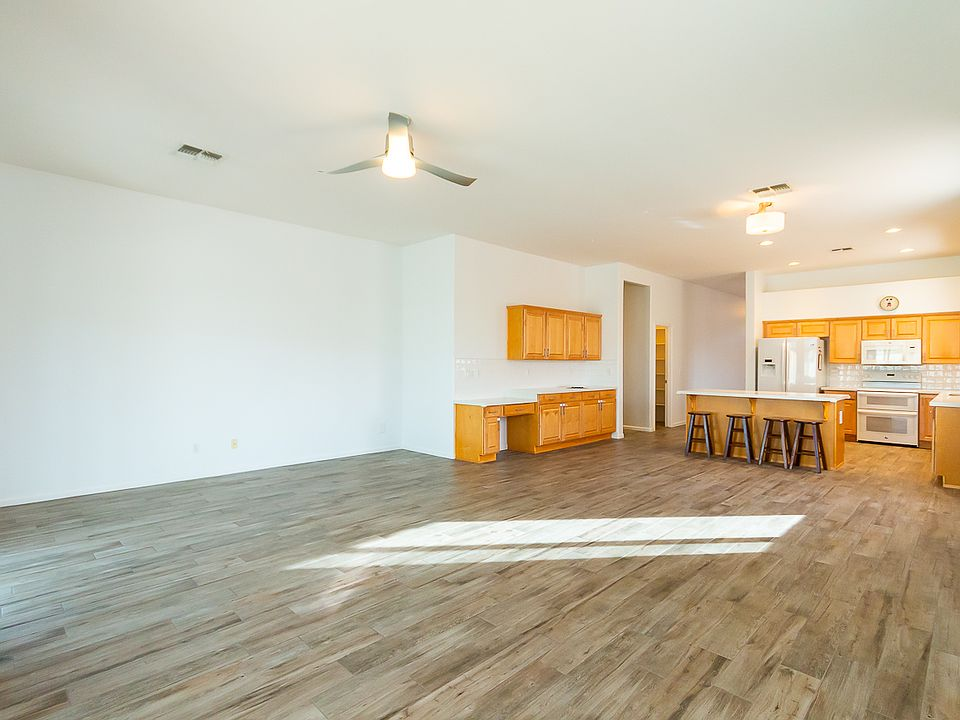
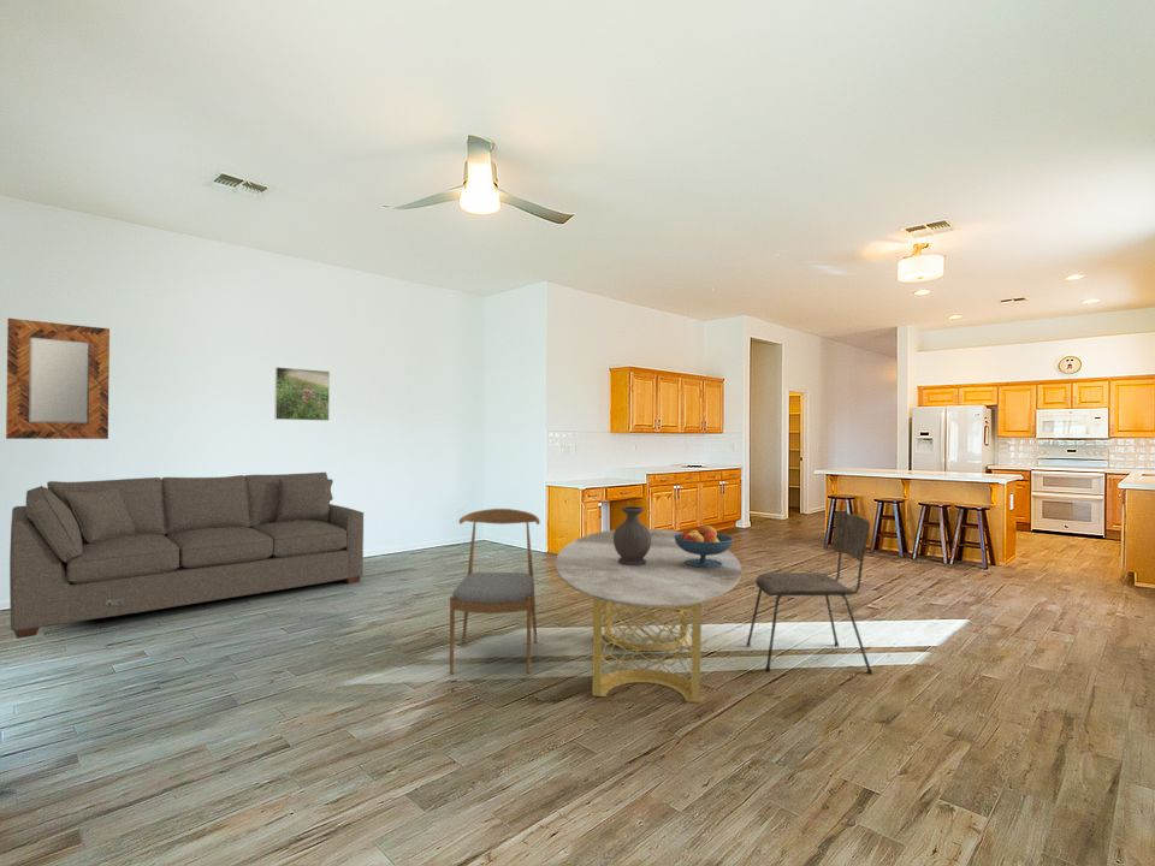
+ vase [614,505,651,567]
+ home mirror [5,318,111,440]
+ dining table [555,527,742,704]
+ dining chair [449,508,541,675]
+ dining chair [745,510,873,675]
+ sofa [8,471,365,640]
+ fruit bowl [674,523,735,568]
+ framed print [274,366,331,422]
